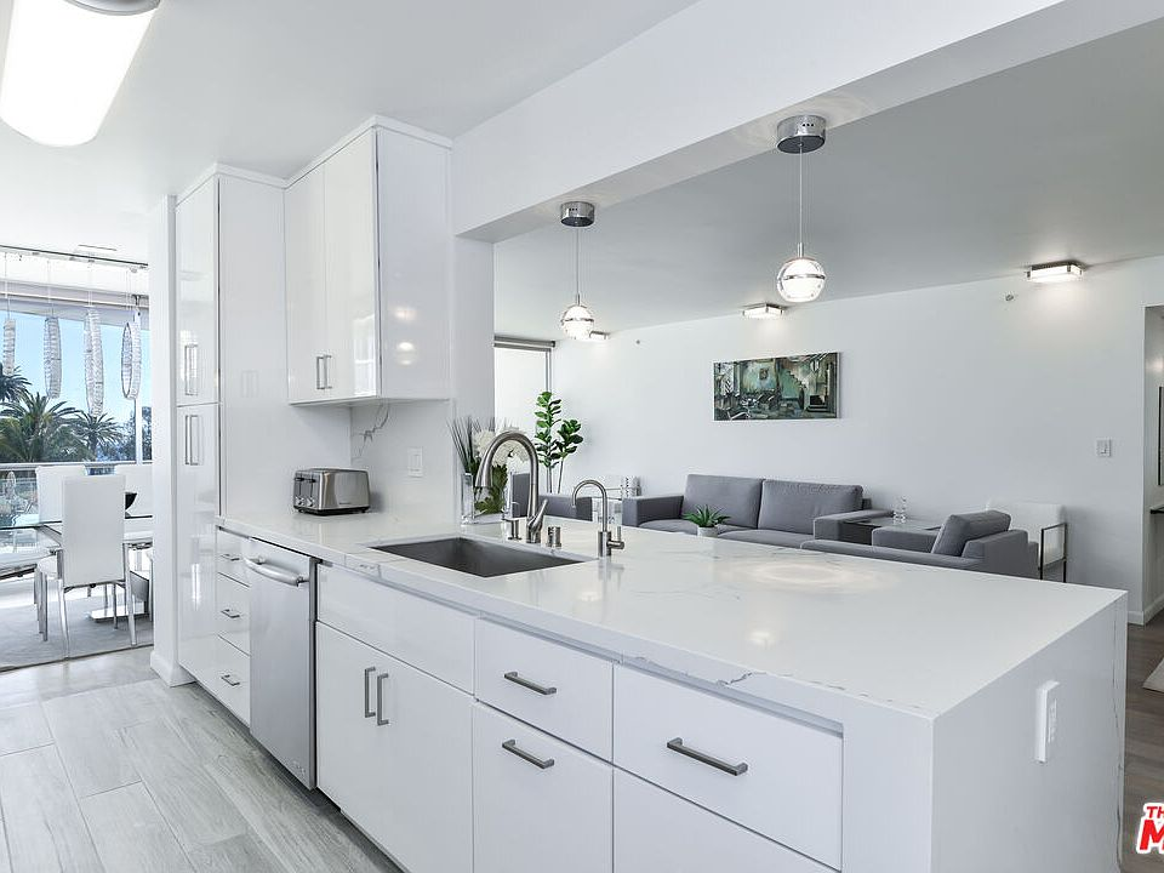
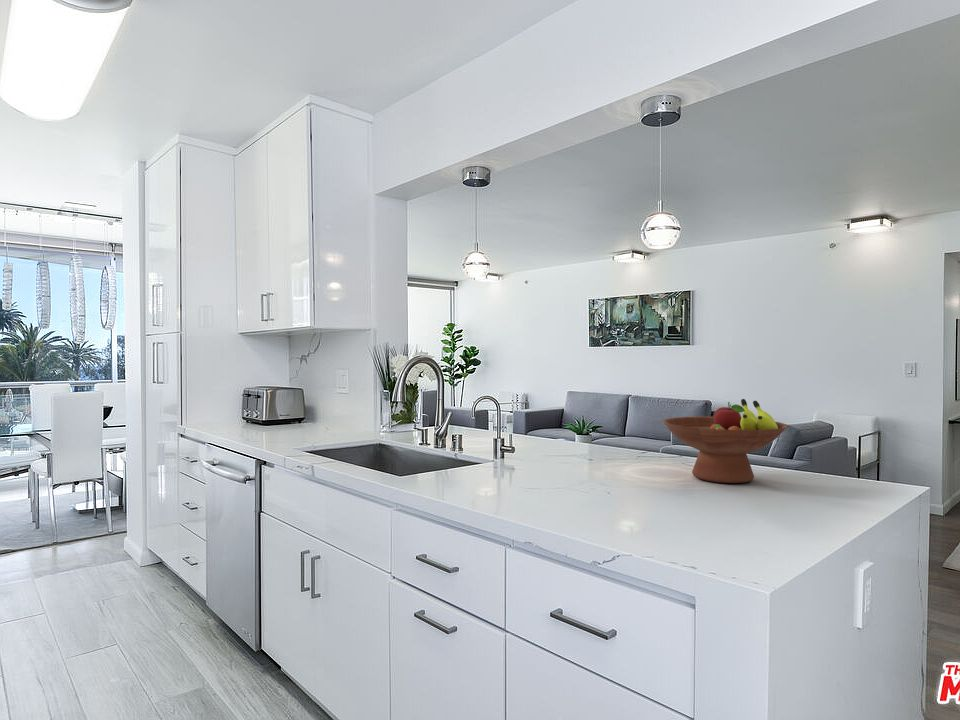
+ fruit bowl [662,398,789,484]
